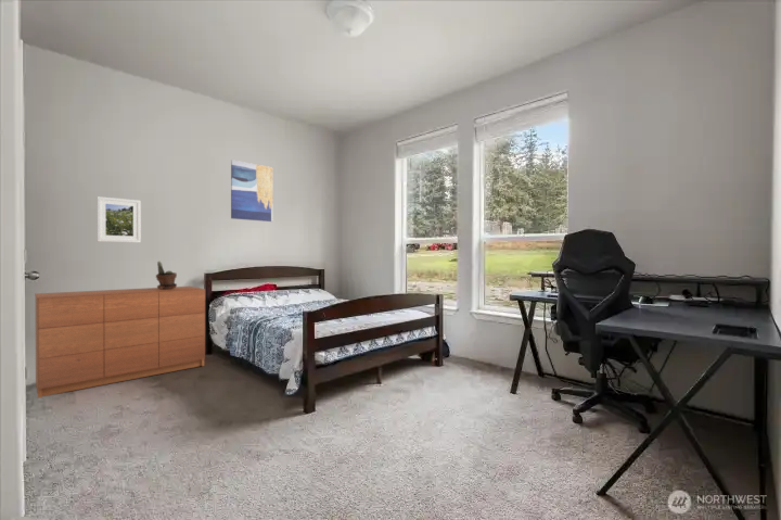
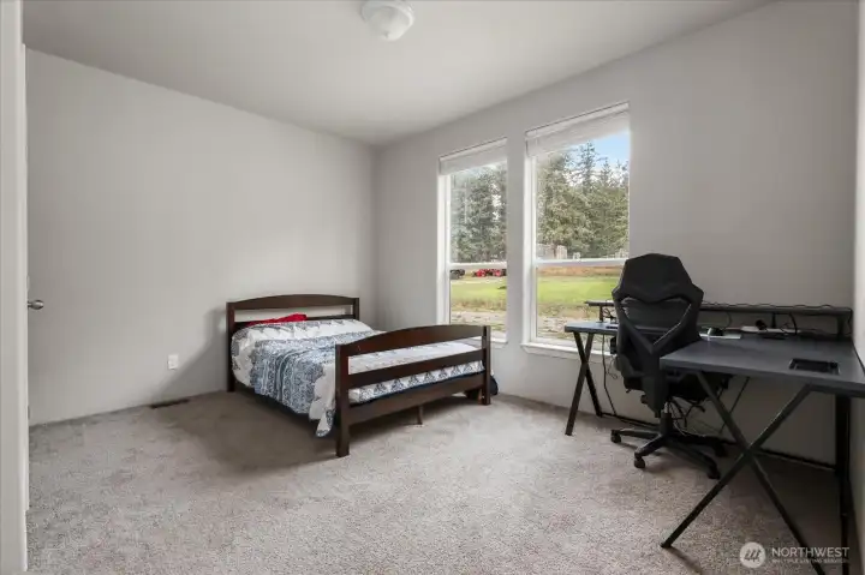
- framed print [97,195,142,244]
- wall art [230,160,273,223]
- dresser [34,286,206,399]
- potted plant [155,261,178,290]
